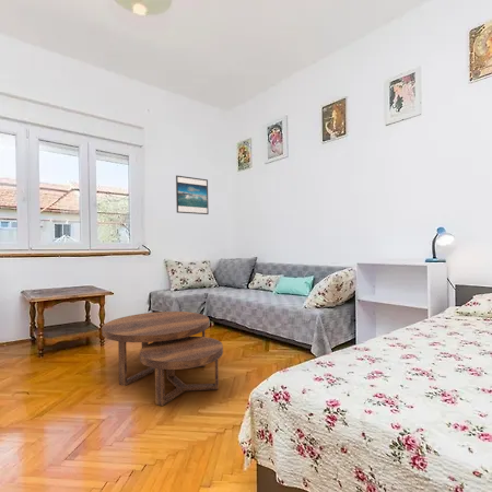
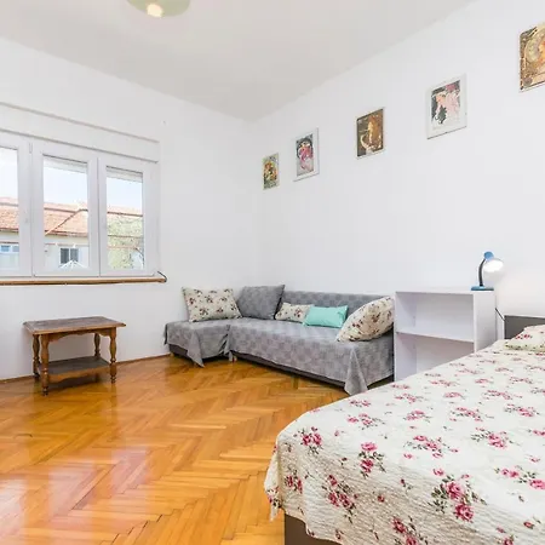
- coffee table [101,311,224,407]
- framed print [175,175,210,215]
